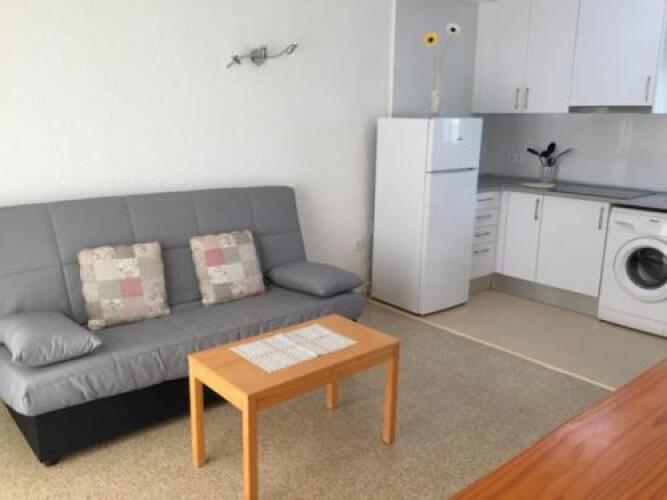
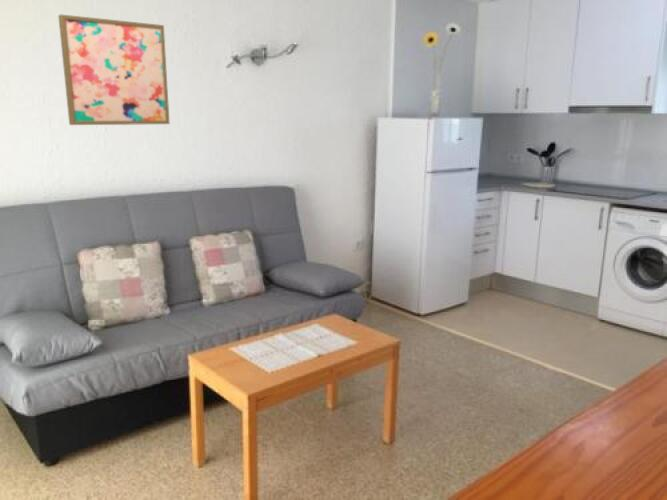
+ wall art [57,14,171,126]
